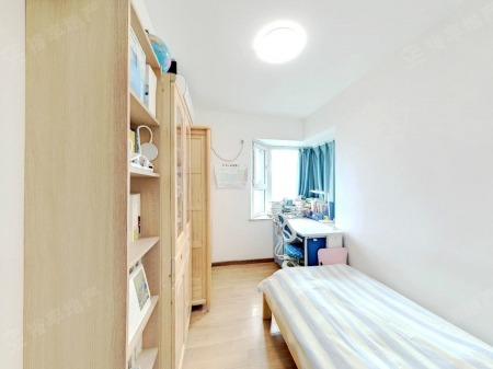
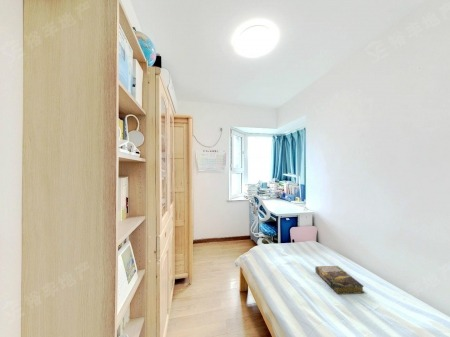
+ book [314,265,365,295]
